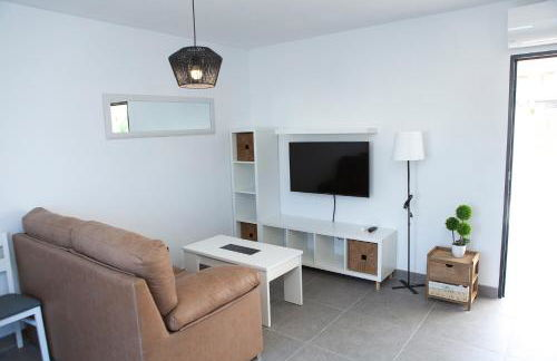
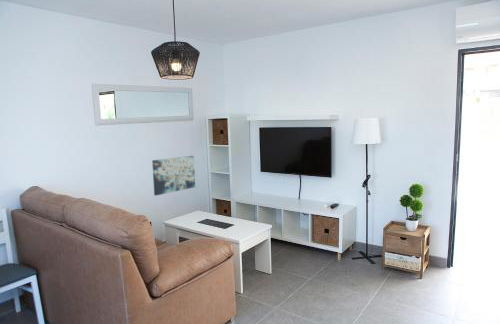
+ wall art [151,155,196,197]
